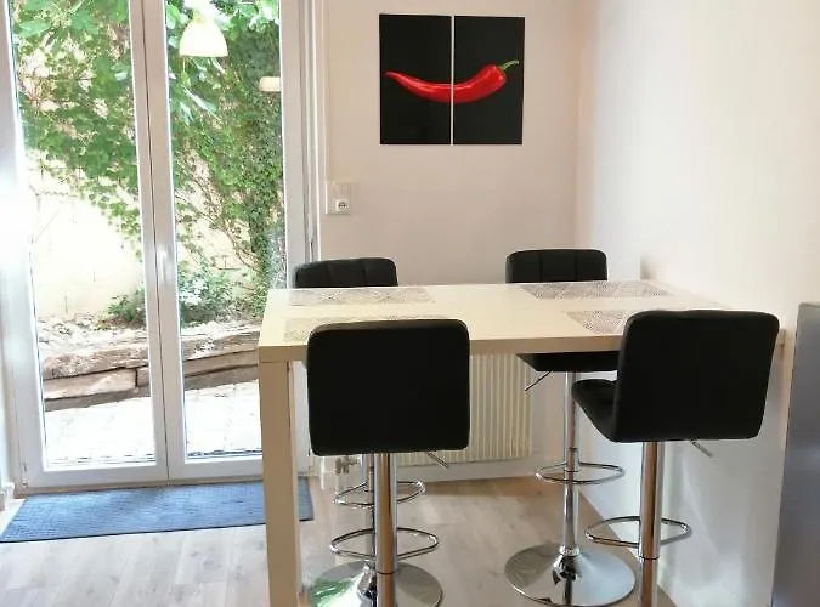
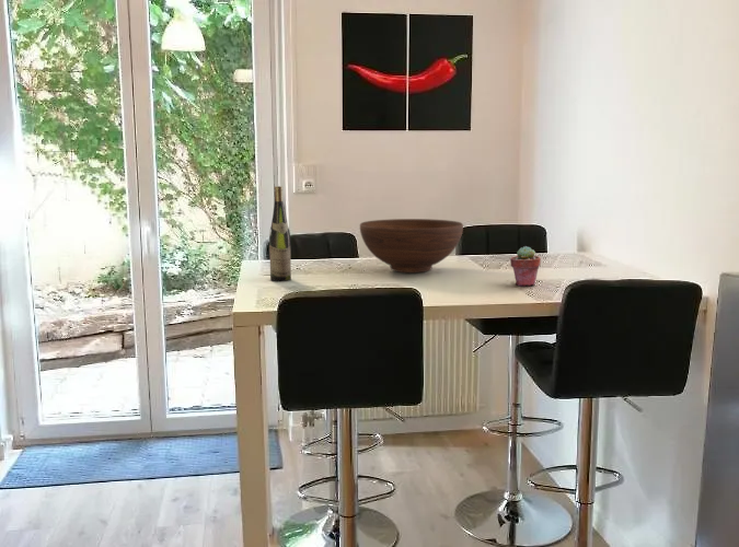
+ potted succulent [509,245,542,287]
+ wine bottle [268,185,292,282]
+ fruit bowl [359,218,464,274]
